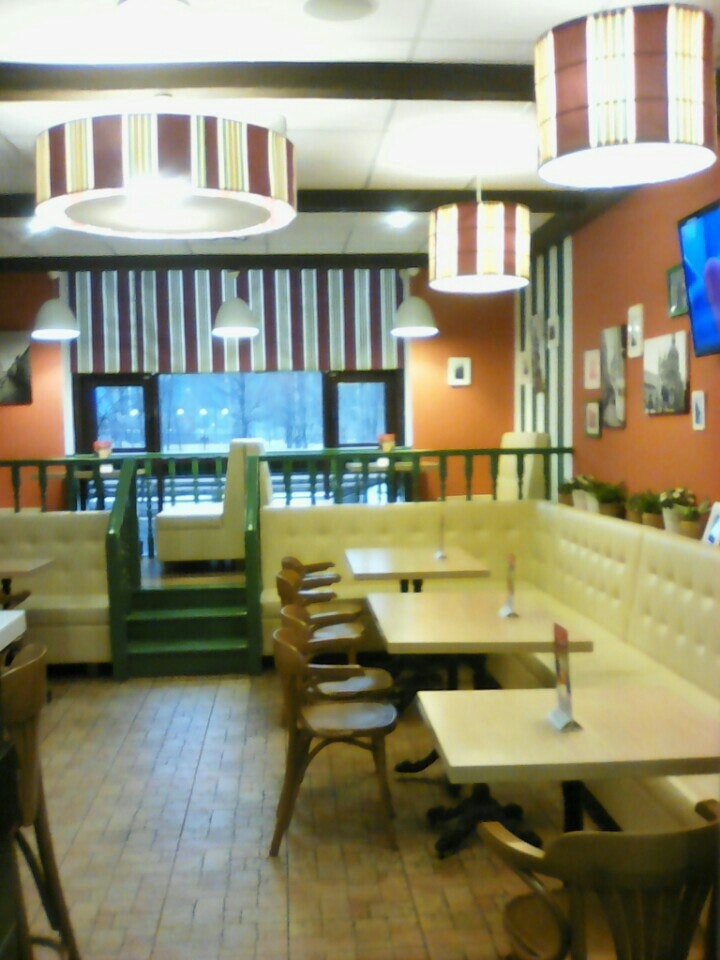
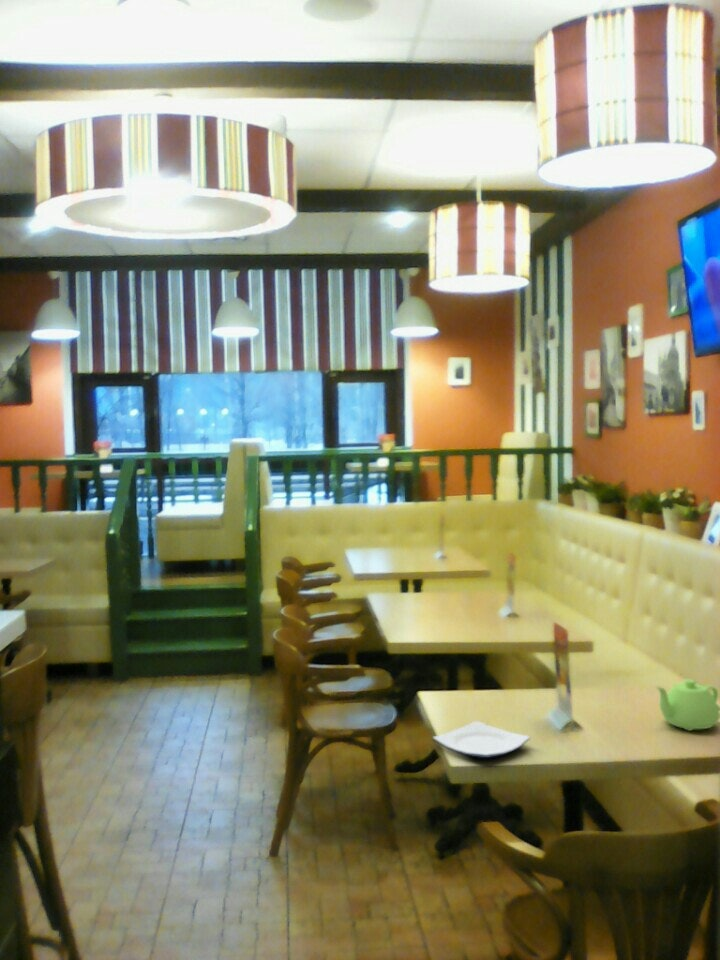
+ teapot [655,679,720,732]
+ plate [432,720,531,759]
